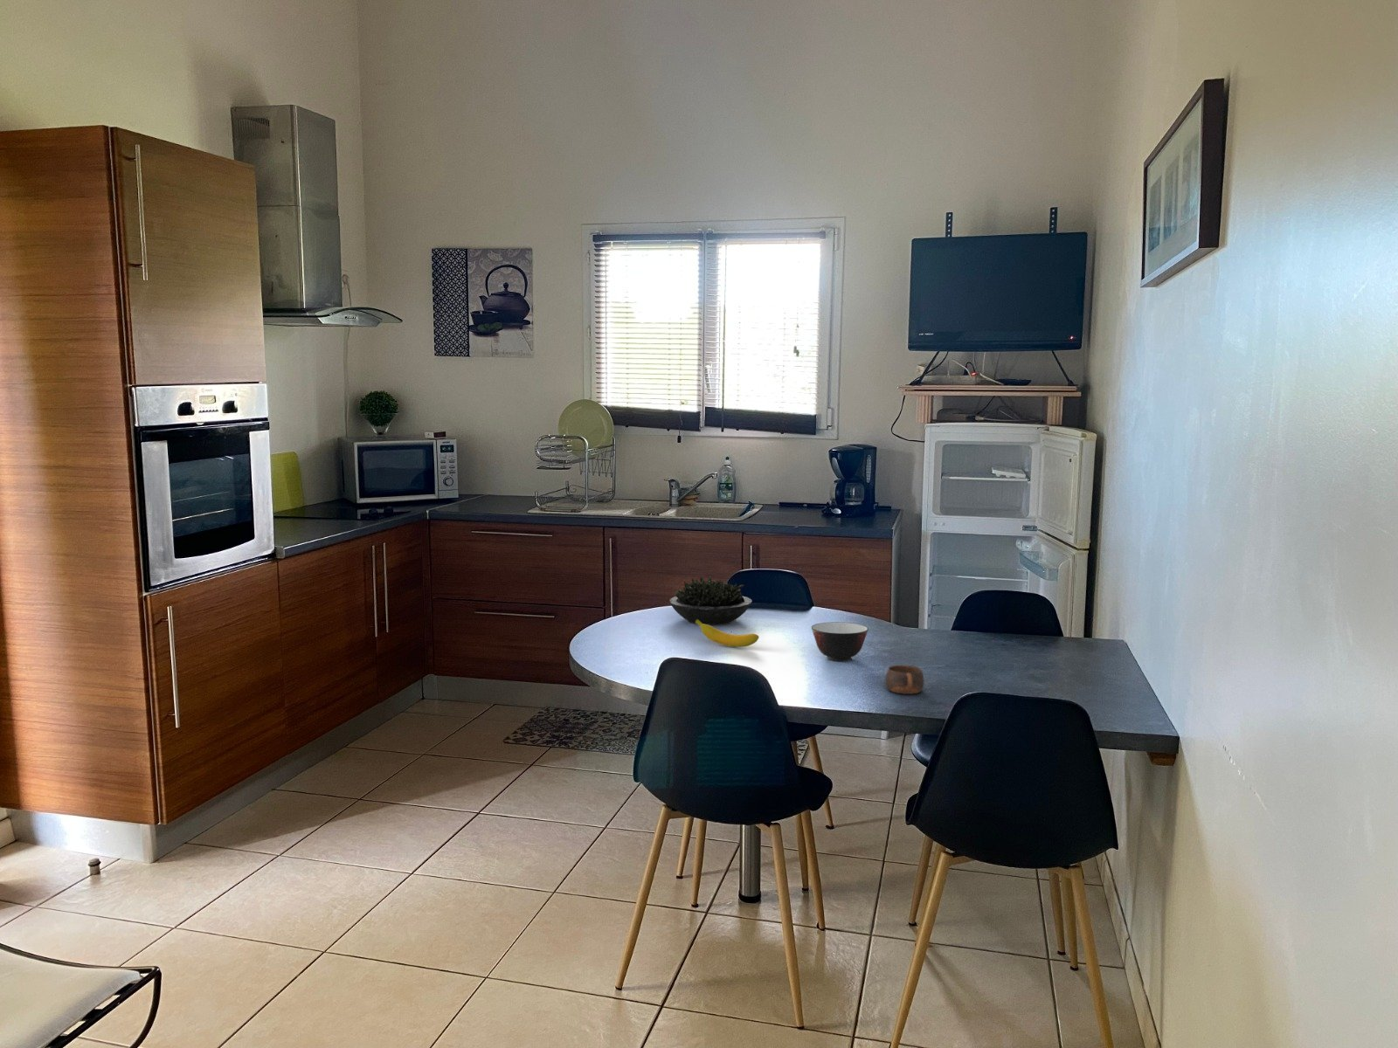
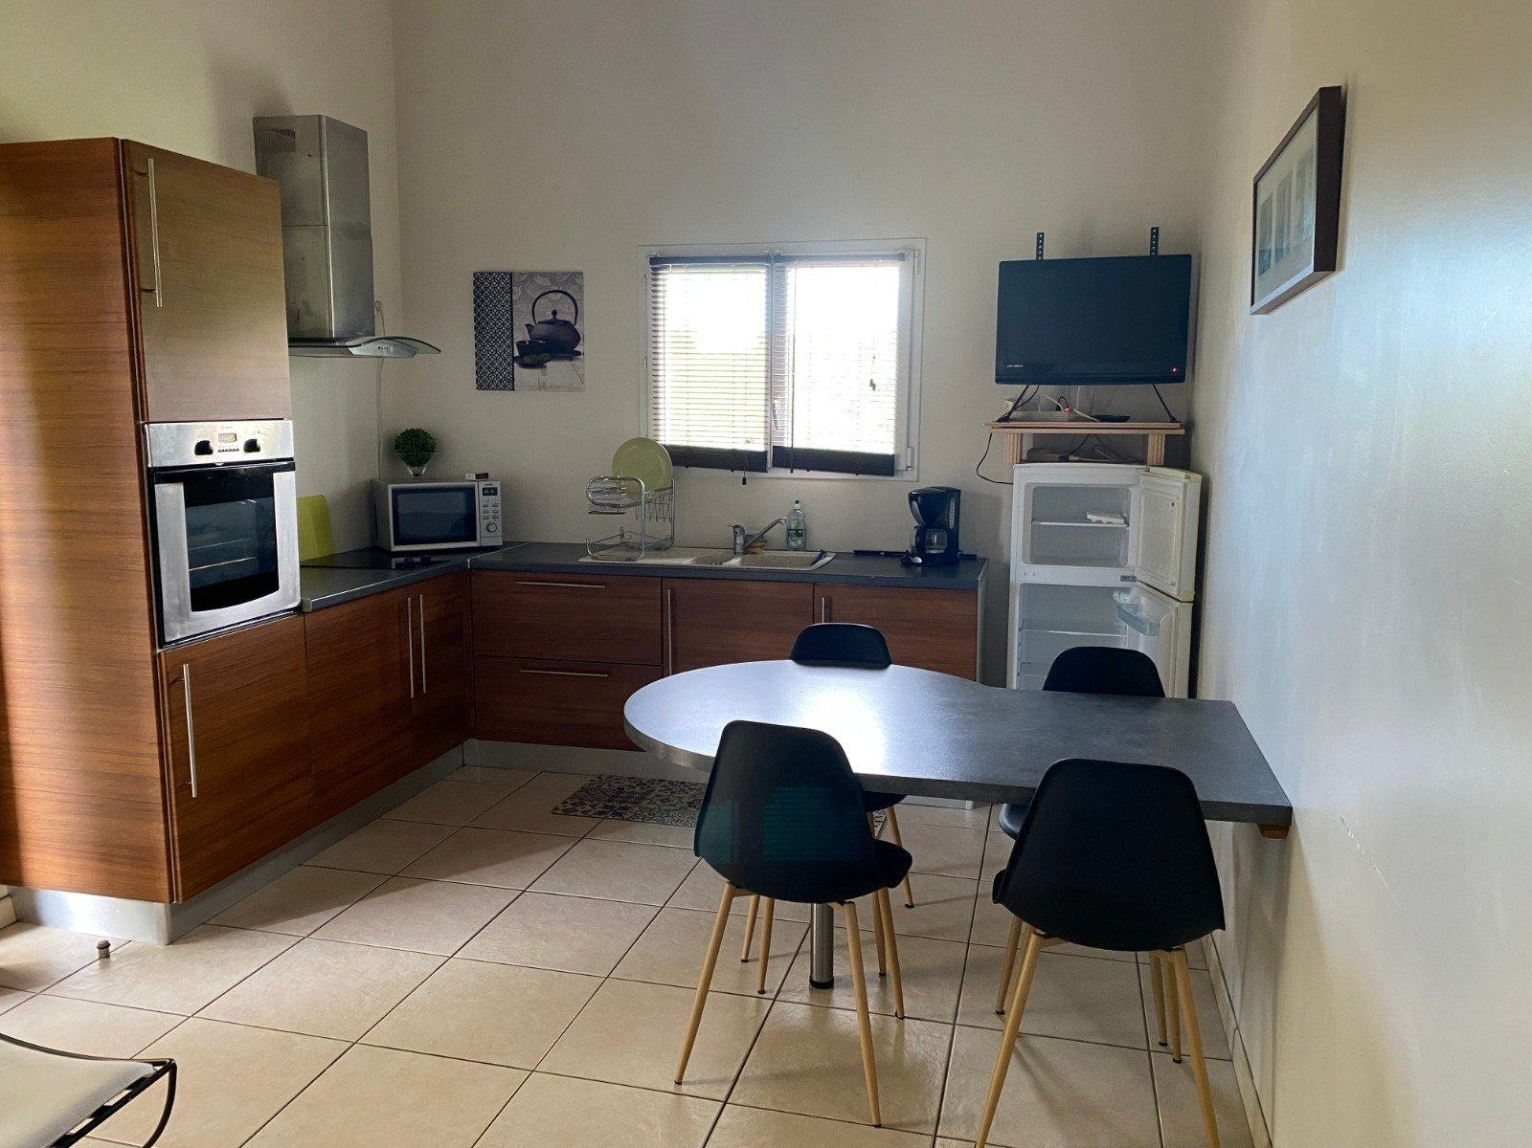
- banana [695,619,760,648]
- soup bowl [811,621,870,662]
- succulent plant [668,576,752,625]
- cup [884,664,926,695]
